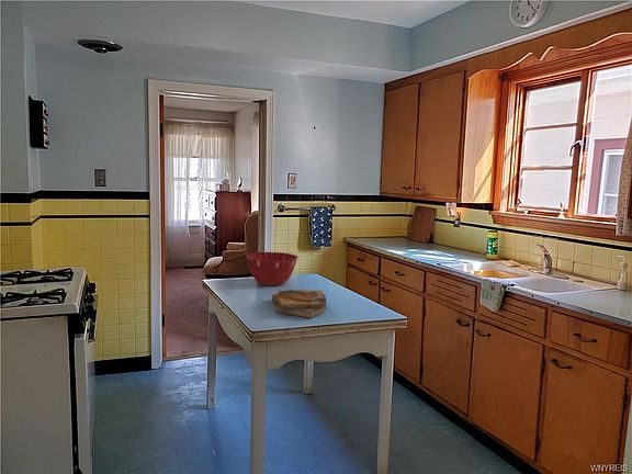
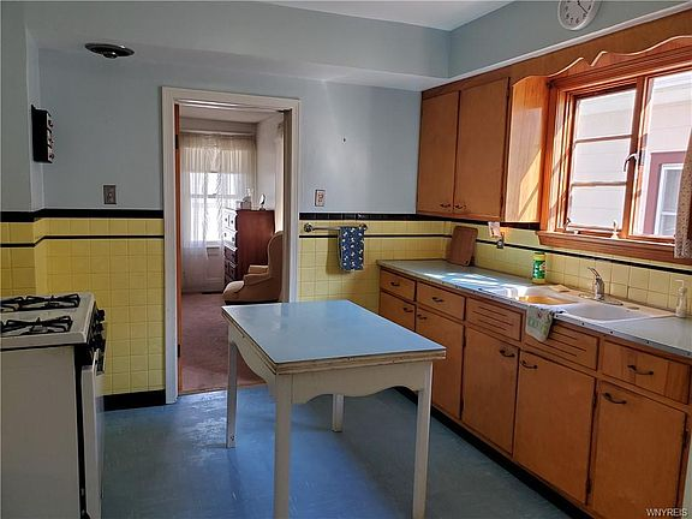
- clipboard [271,289,327,319]
- mixing bowl [245,251,298,286]
